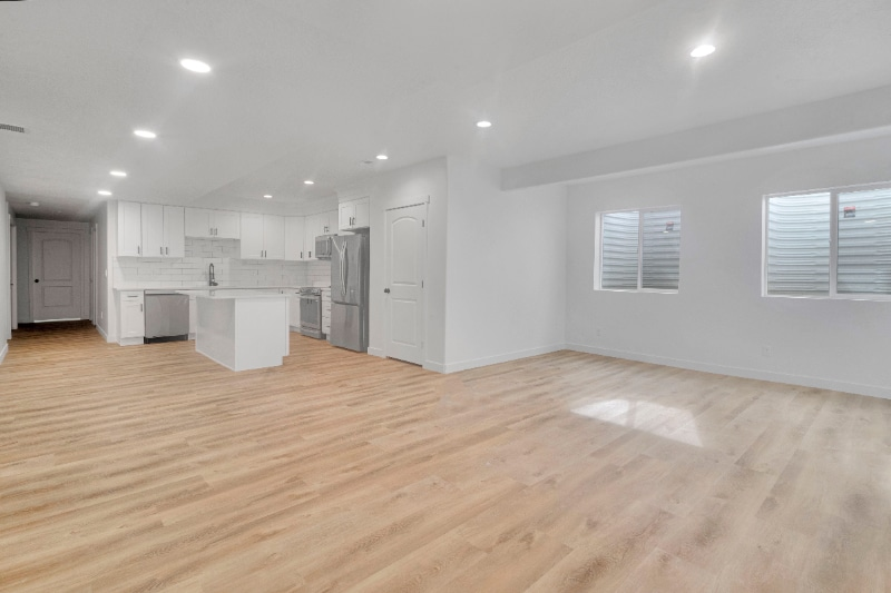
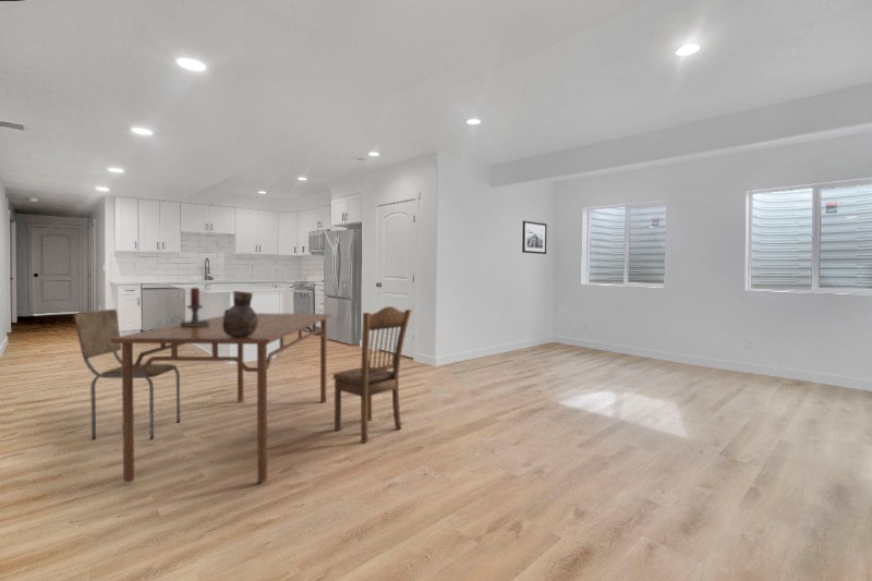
+ wall art [521,220,548,255]
+ vase [222,290,257,337]
+ dining chair [73,308,181,440]
+ dining chair [332,305,413,444]
+ dining table [110,312,332,484]
+ candle holder [170,287,210,326]
